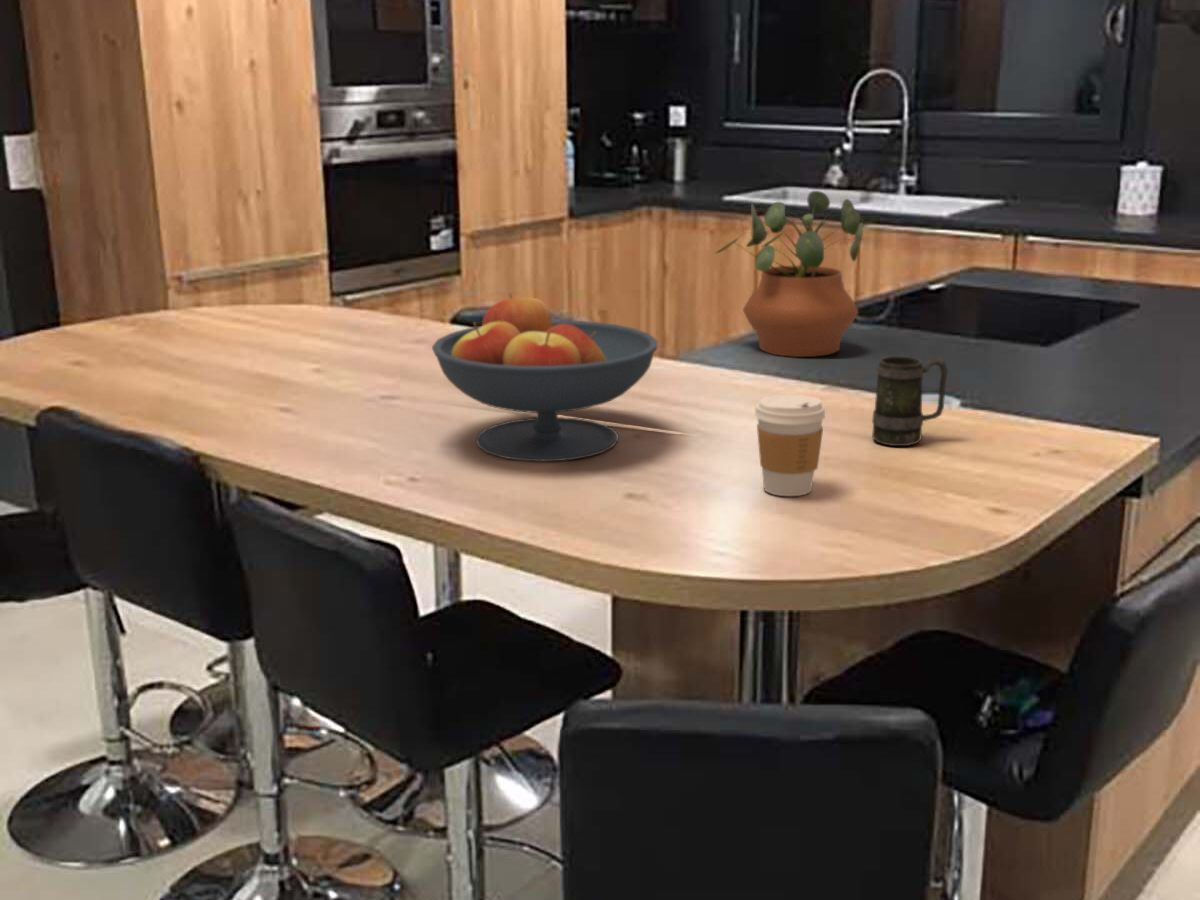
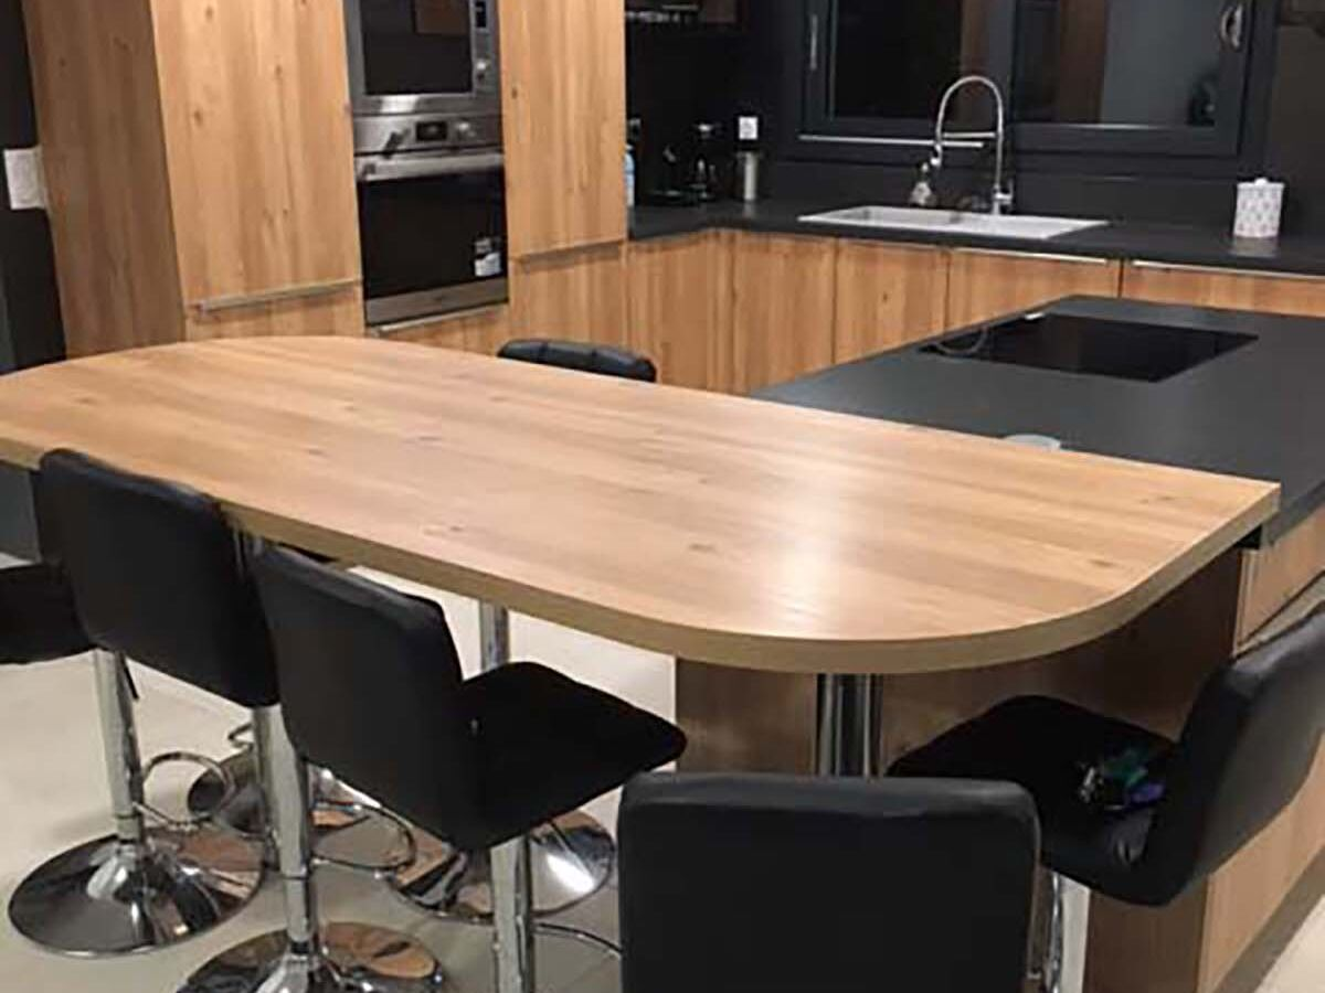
- potted plant [713,190,864,358]
- coffee cup [754,394,826,497]
- mug [871,355,949,447]
- fruit bowl [431,292,658,462]
